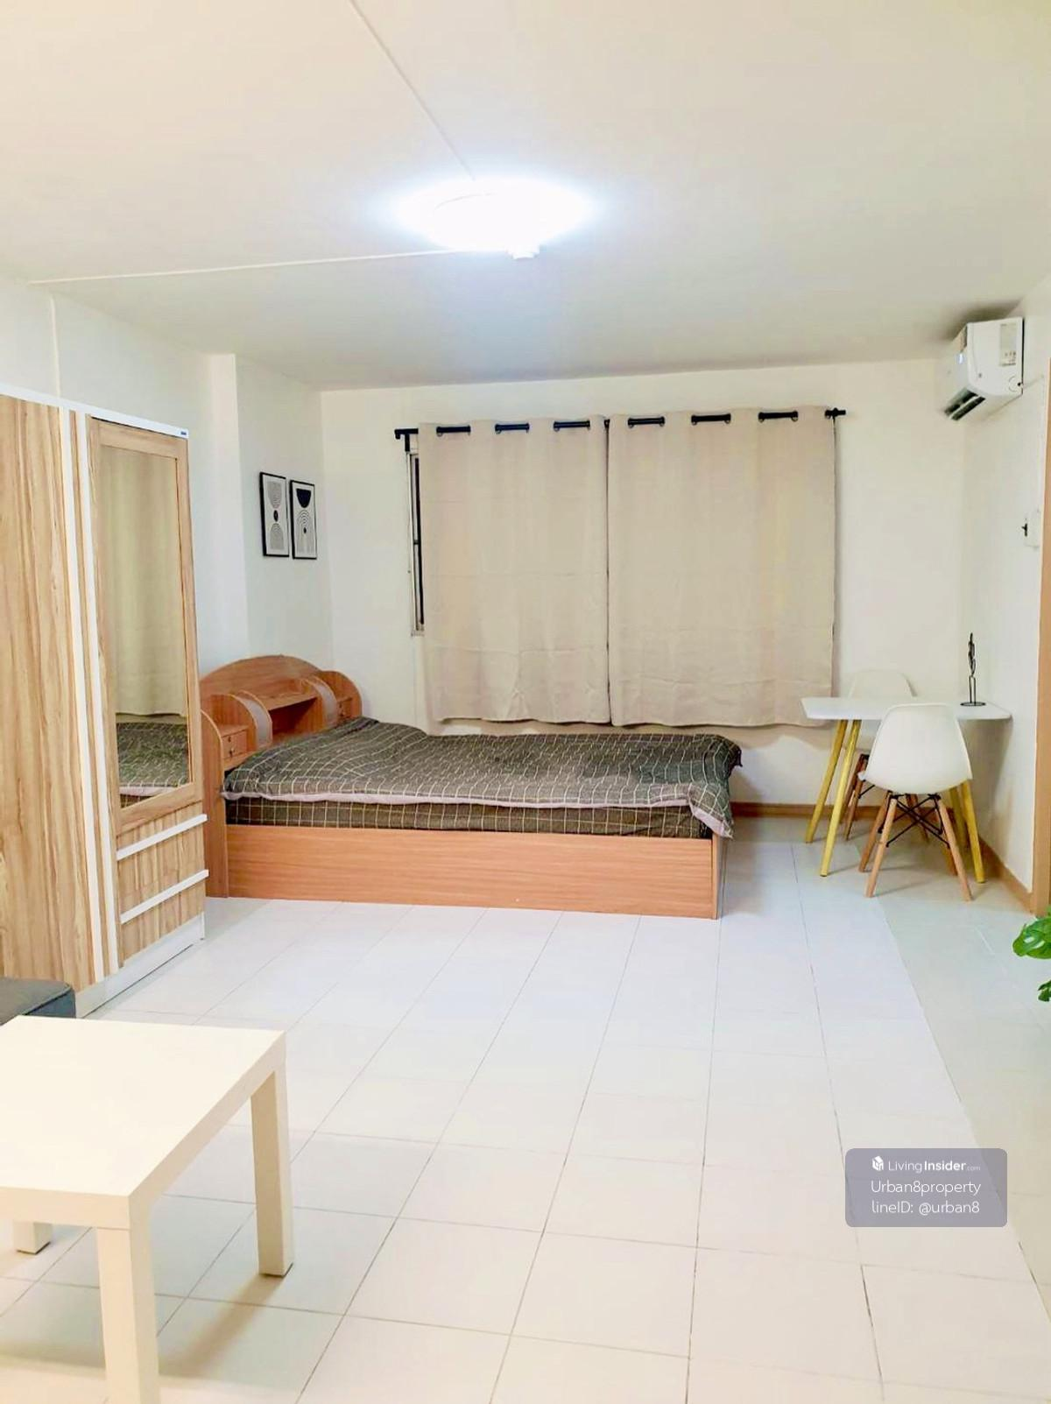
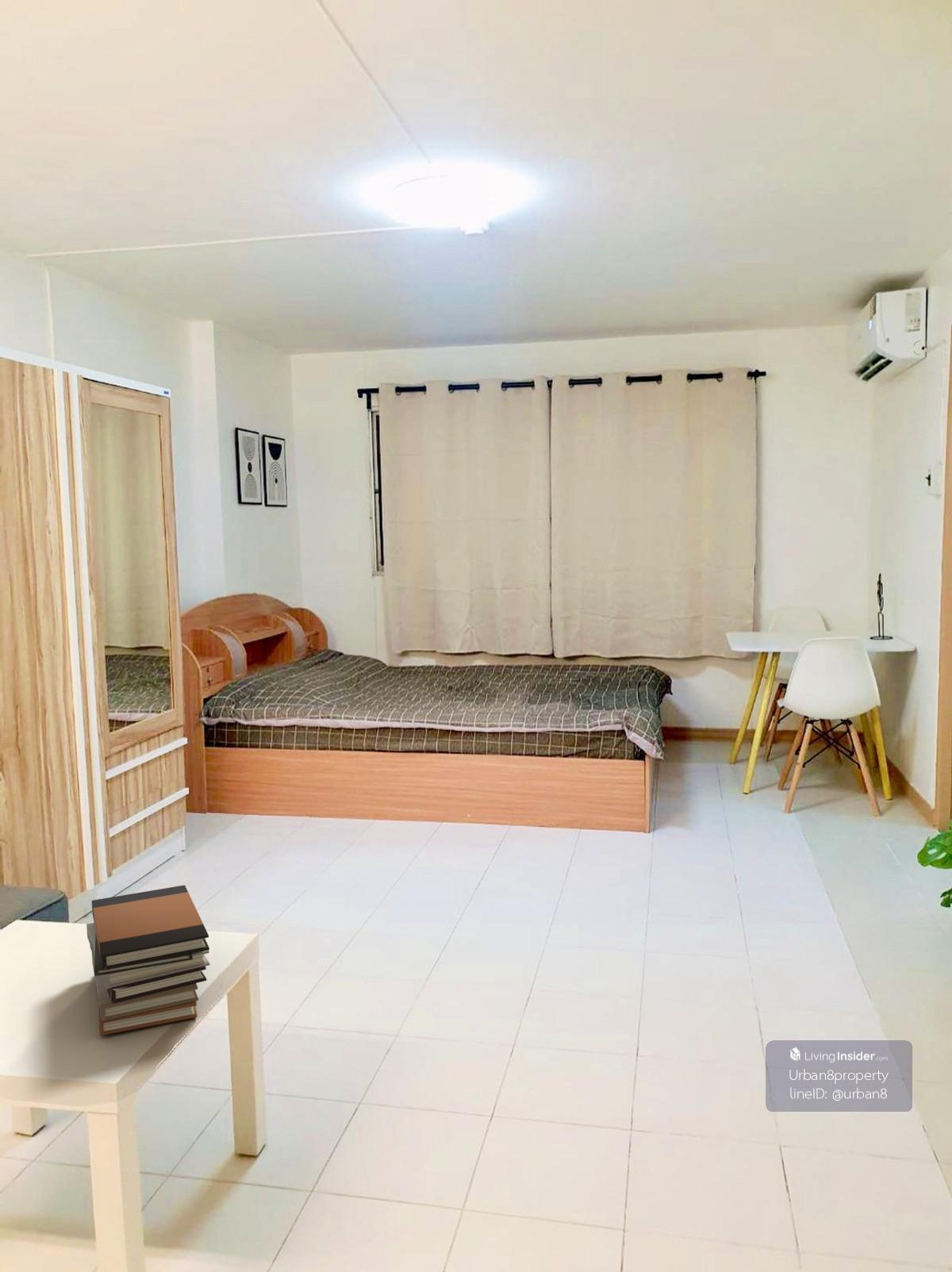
+ book stack [86,884,210,1036]
